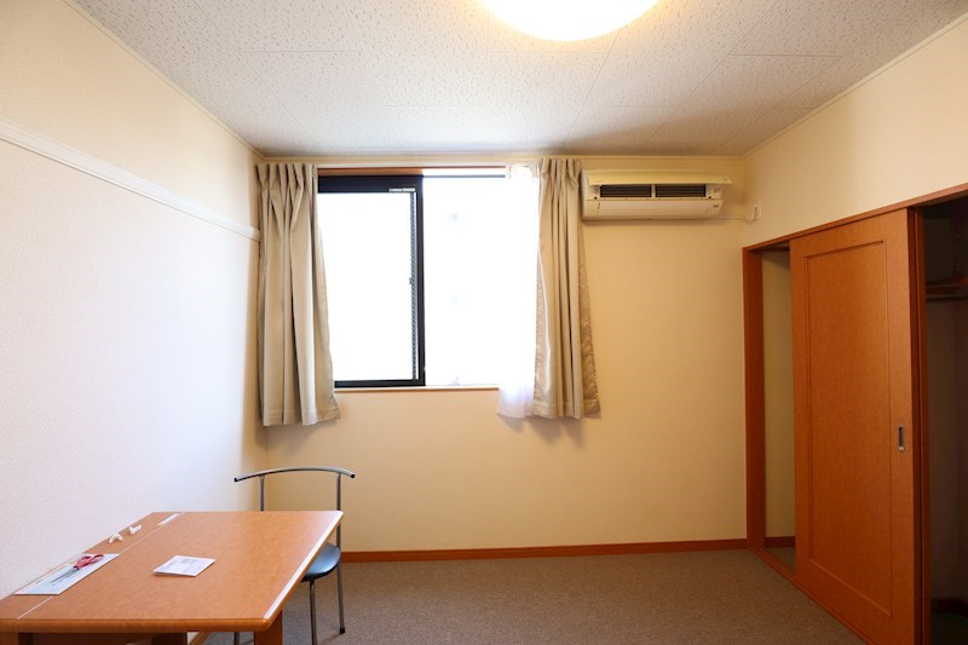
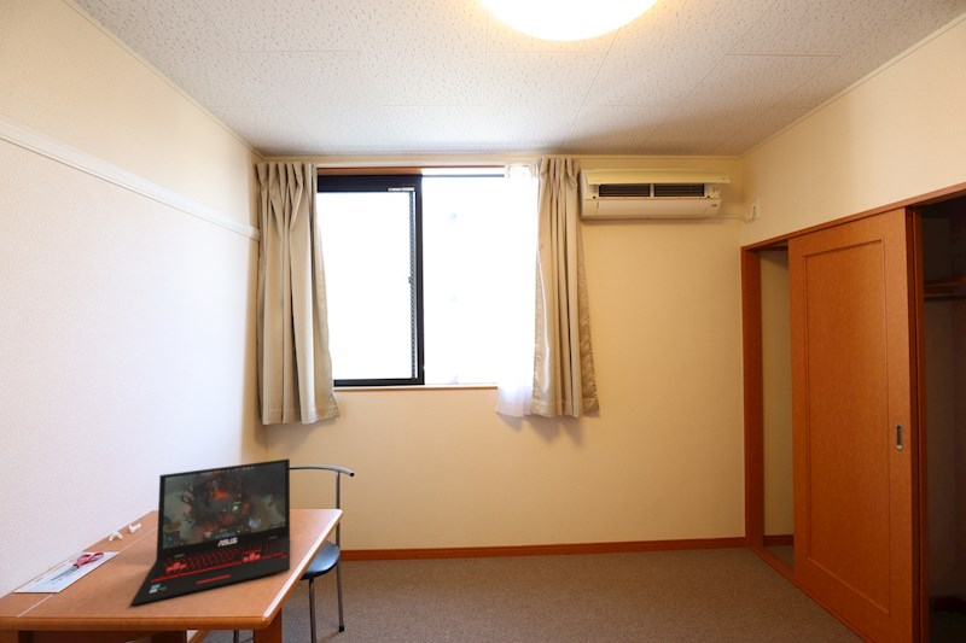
+ laptop [129,457,291,607]
